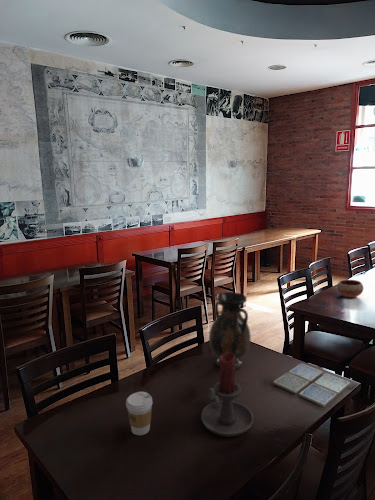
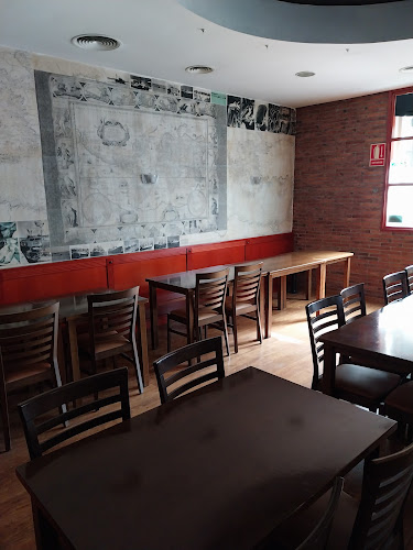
- coffee cup [125,391,153,436]
- drink coaster [272,362,351,408]
- bowl [336,279,364,298]
- vase [208,291,252,370]
- candle holder [200,353,254,438]
